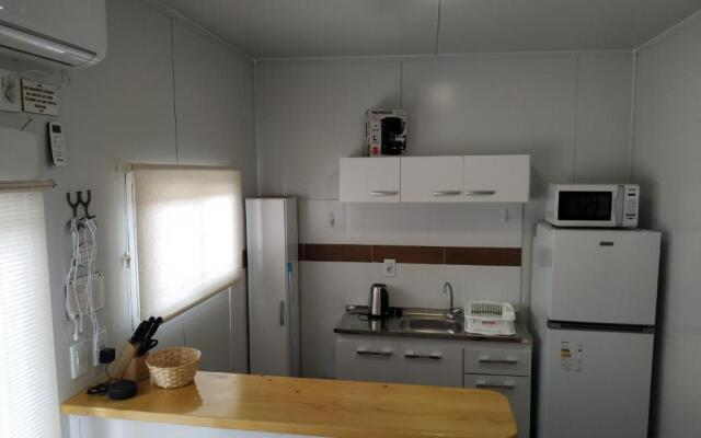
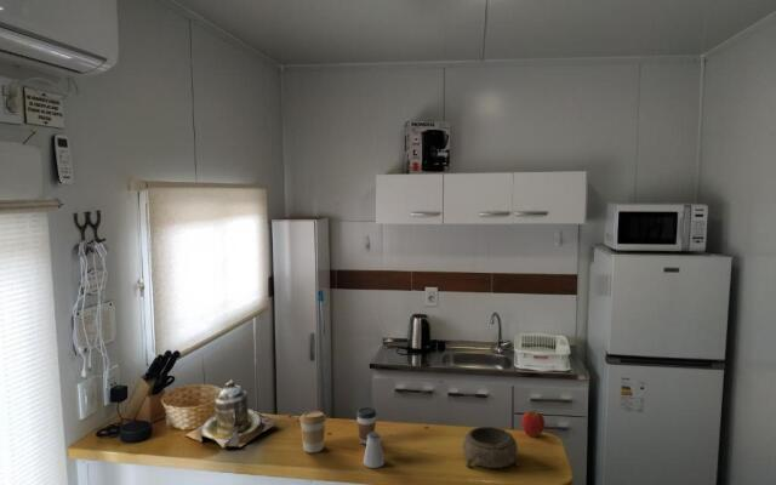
+ decorative bowl [462,426,521,469]
+ apple [521,409,546,439]
+ teapot [184,378,281,449]
+ coffee cup [355,406,377,445]
+ saltshaker [363,430,386,469]
+ coffee cup [298,410,327,453]
